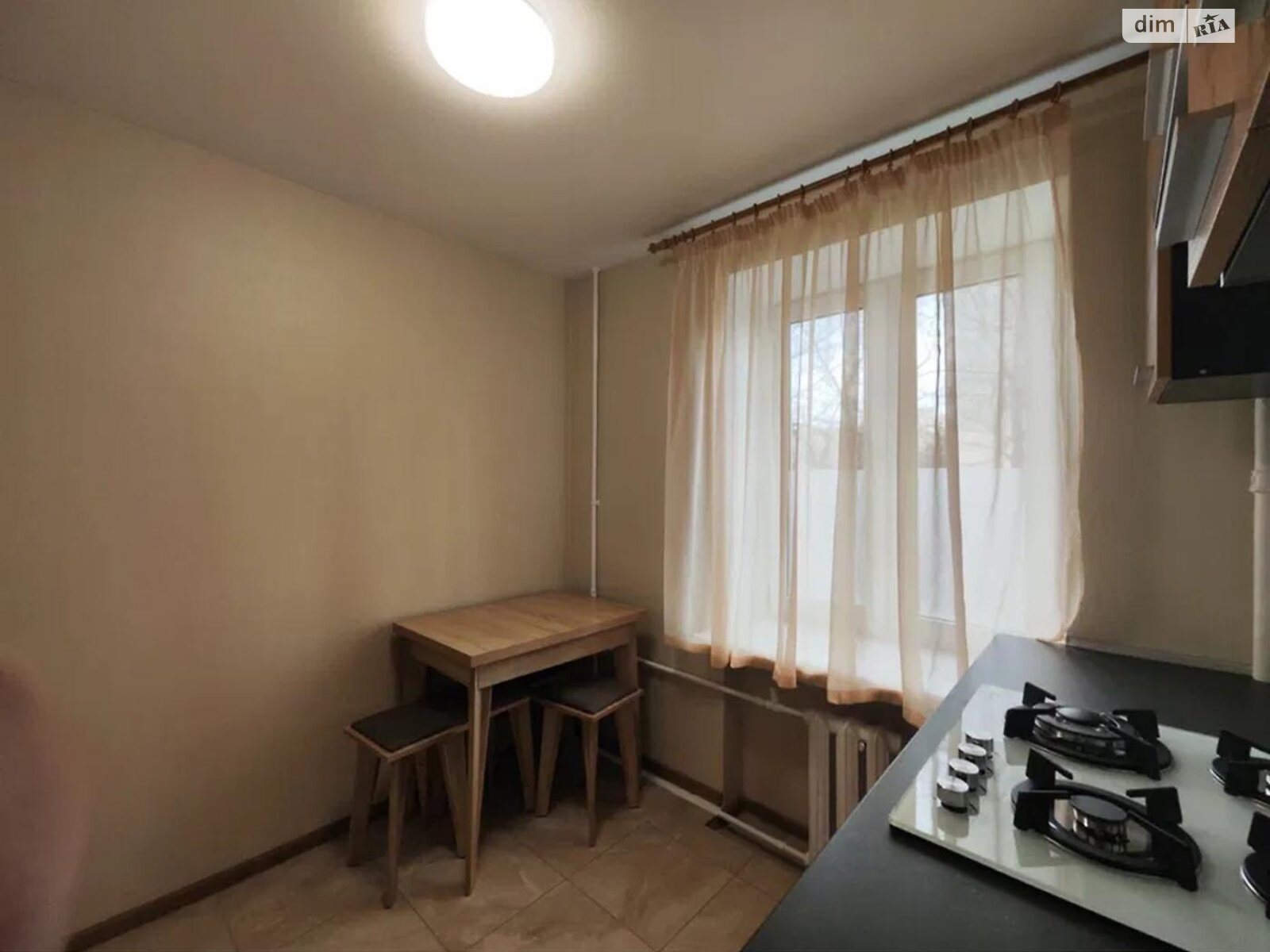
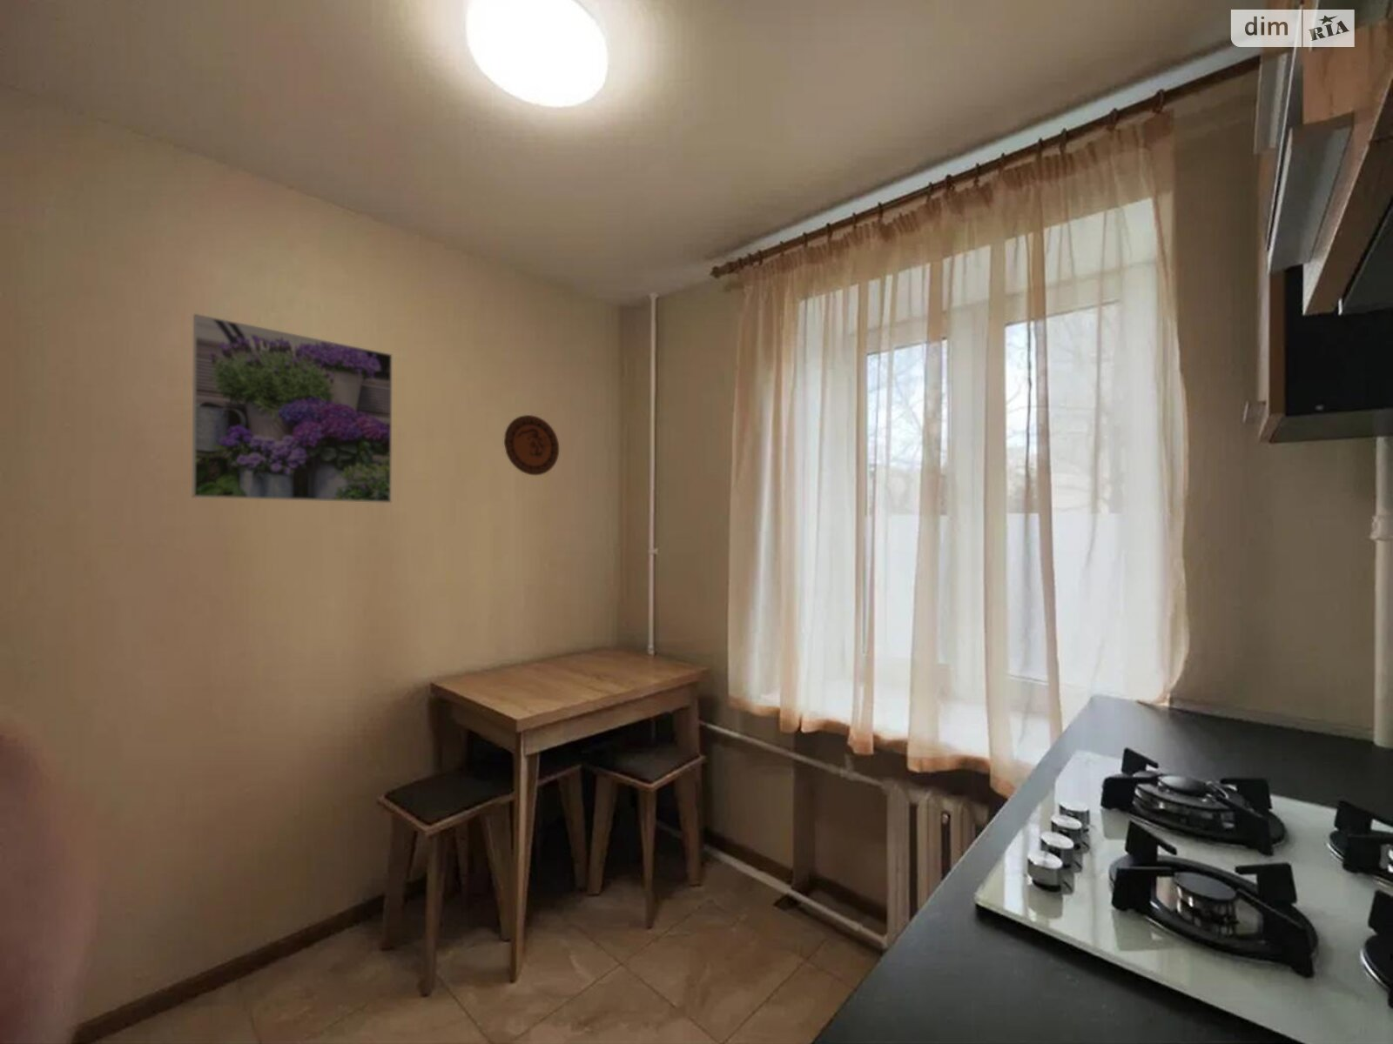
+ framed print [192,314,393,503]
+ decorative plate [503,415,559,476]
